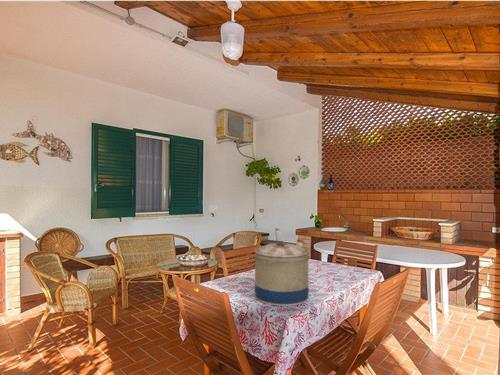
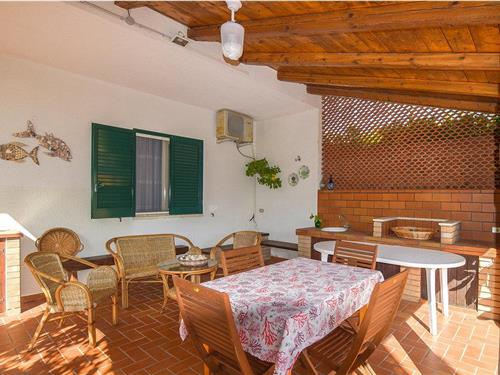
- water jug [254,227,310,307]
